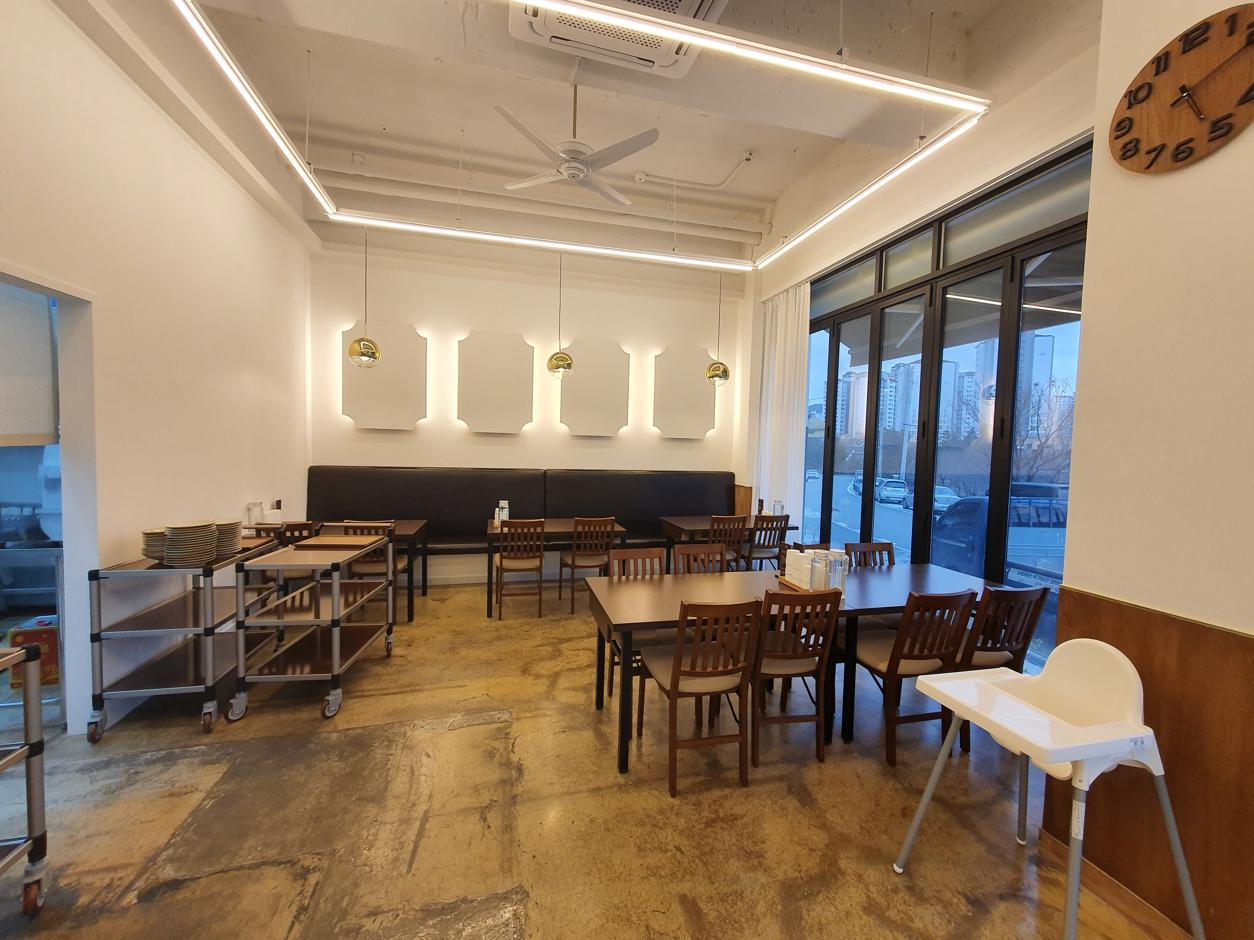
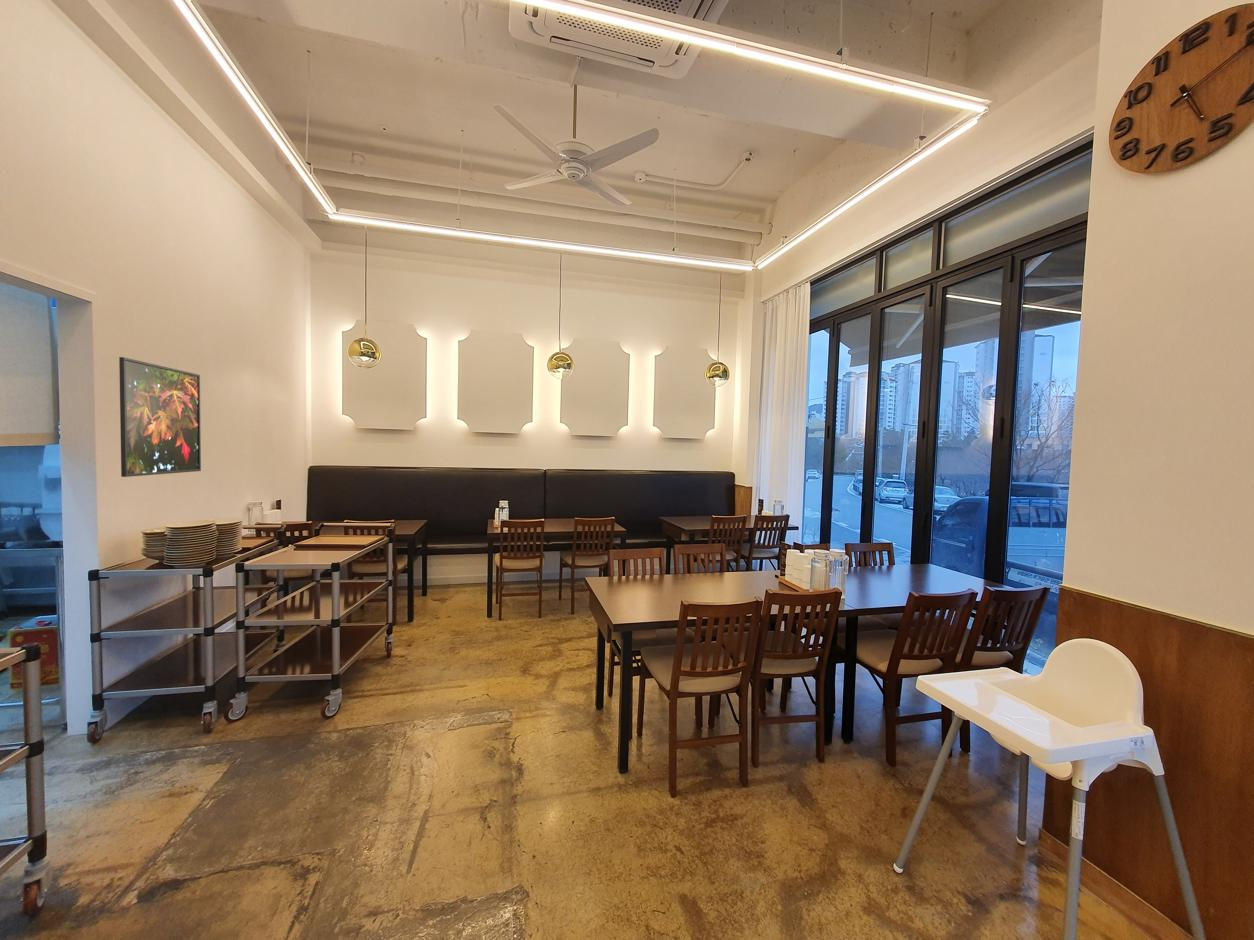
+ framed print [118,356,202,478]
